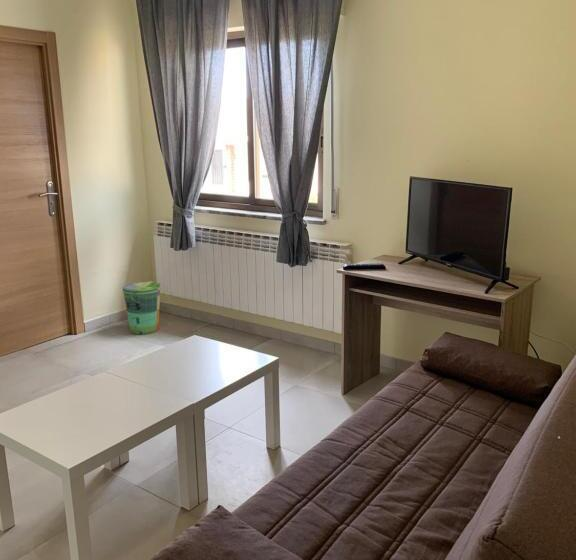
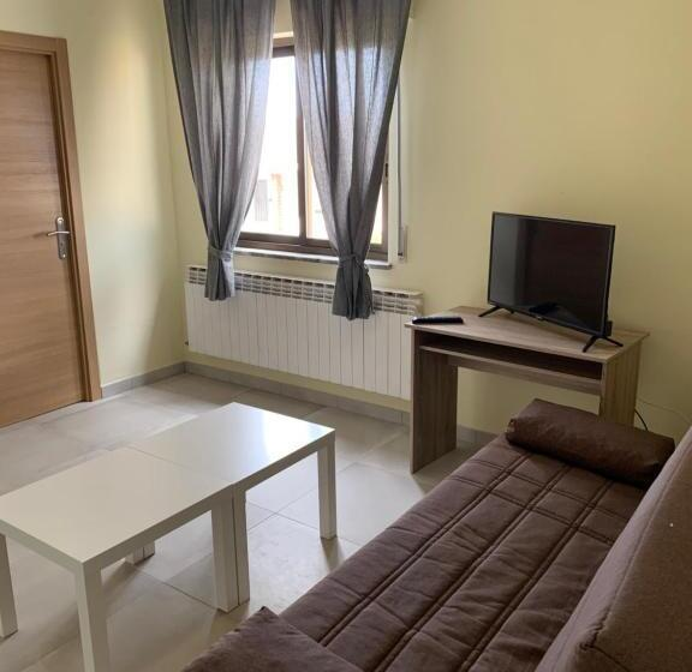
- trash can [122,281,162,335]
